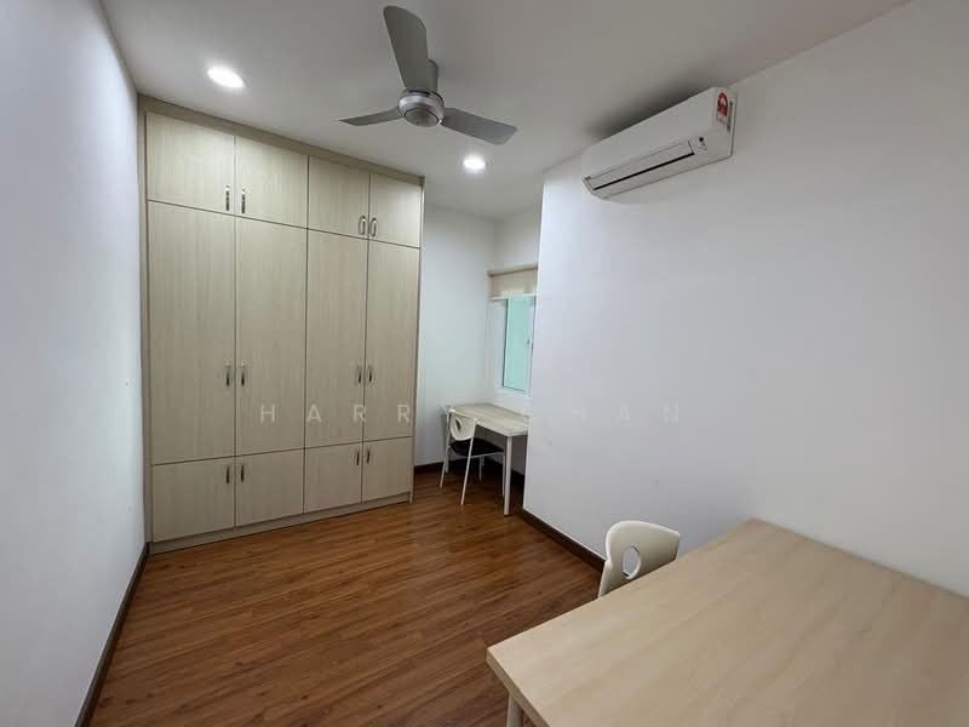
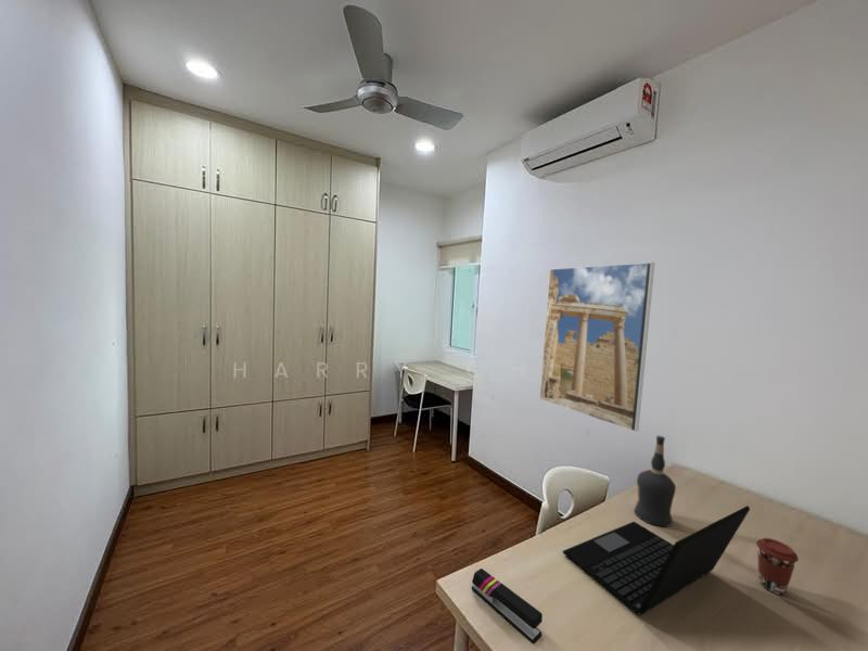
+ laptop [562,505,751,616]
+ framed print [539,261,655,433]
+ coffee cup [755,537,800,596]
+ stapler [471,567,544,644]
+ liquor bottle [633,435,677,527]
